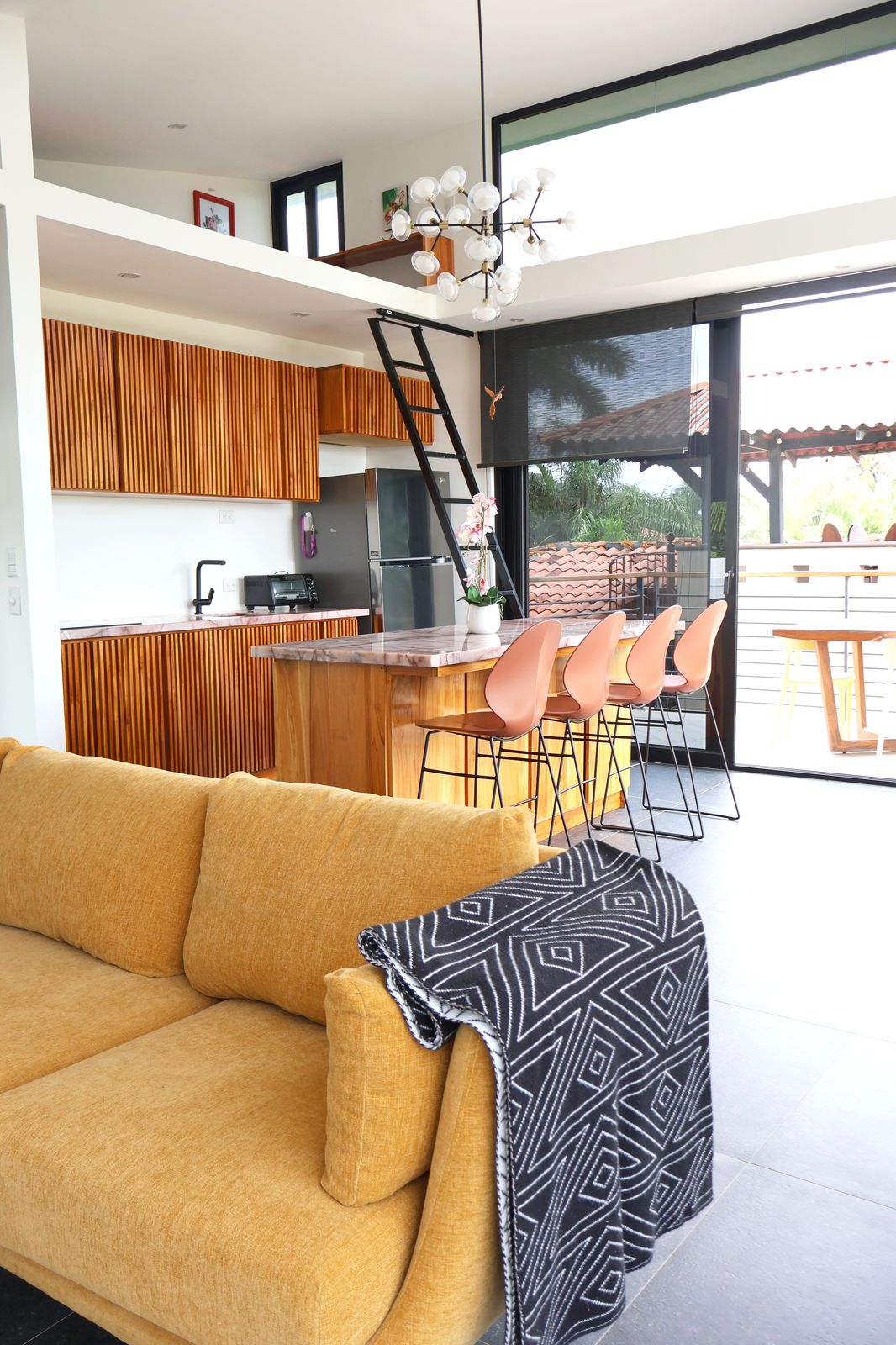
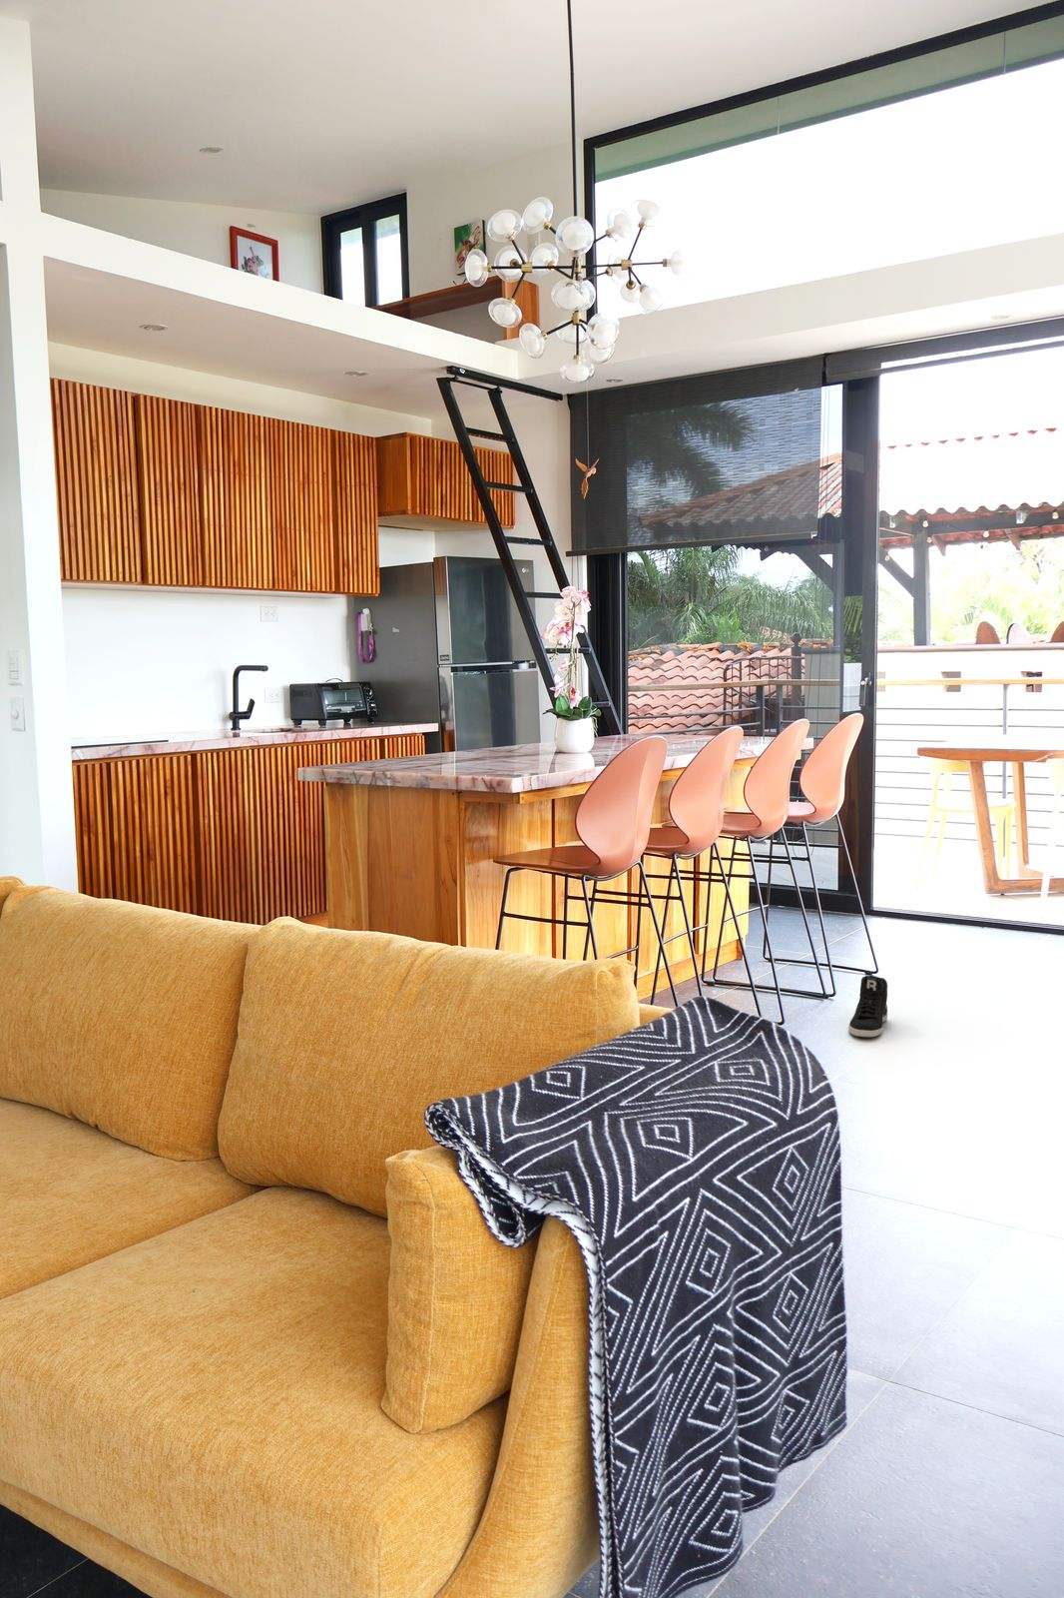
+ sneaker [848,974,888,1037]
